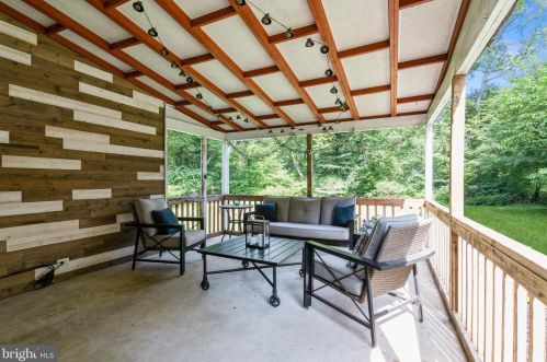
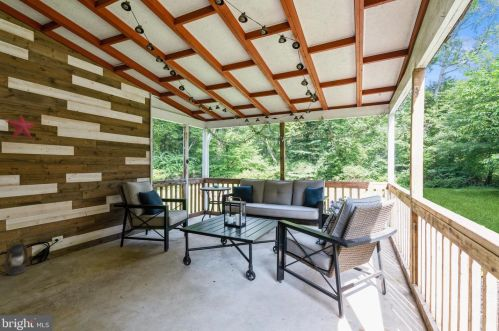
+ lantern [3,242,30,276]
+ decorative star [3,114,38,140]
